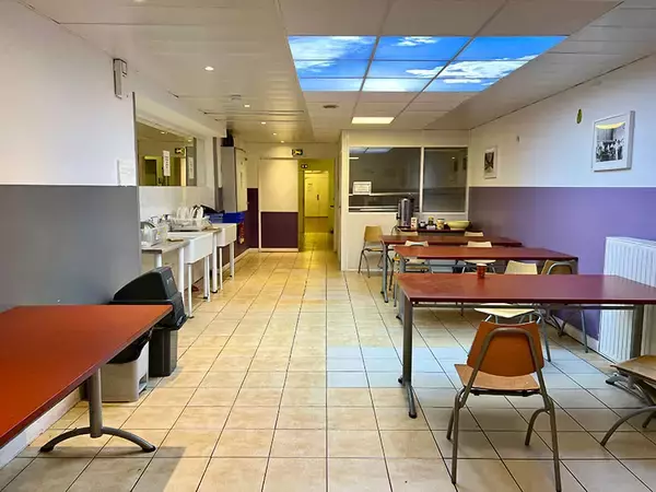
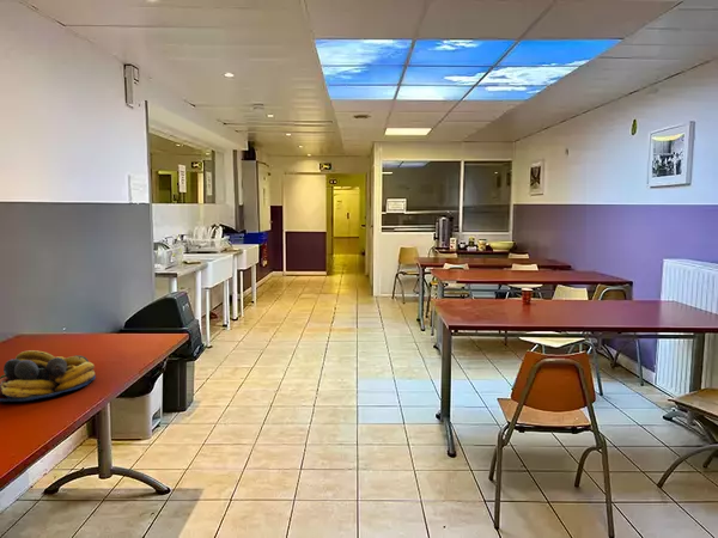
+ fruit bowl [0,349,97,403]
